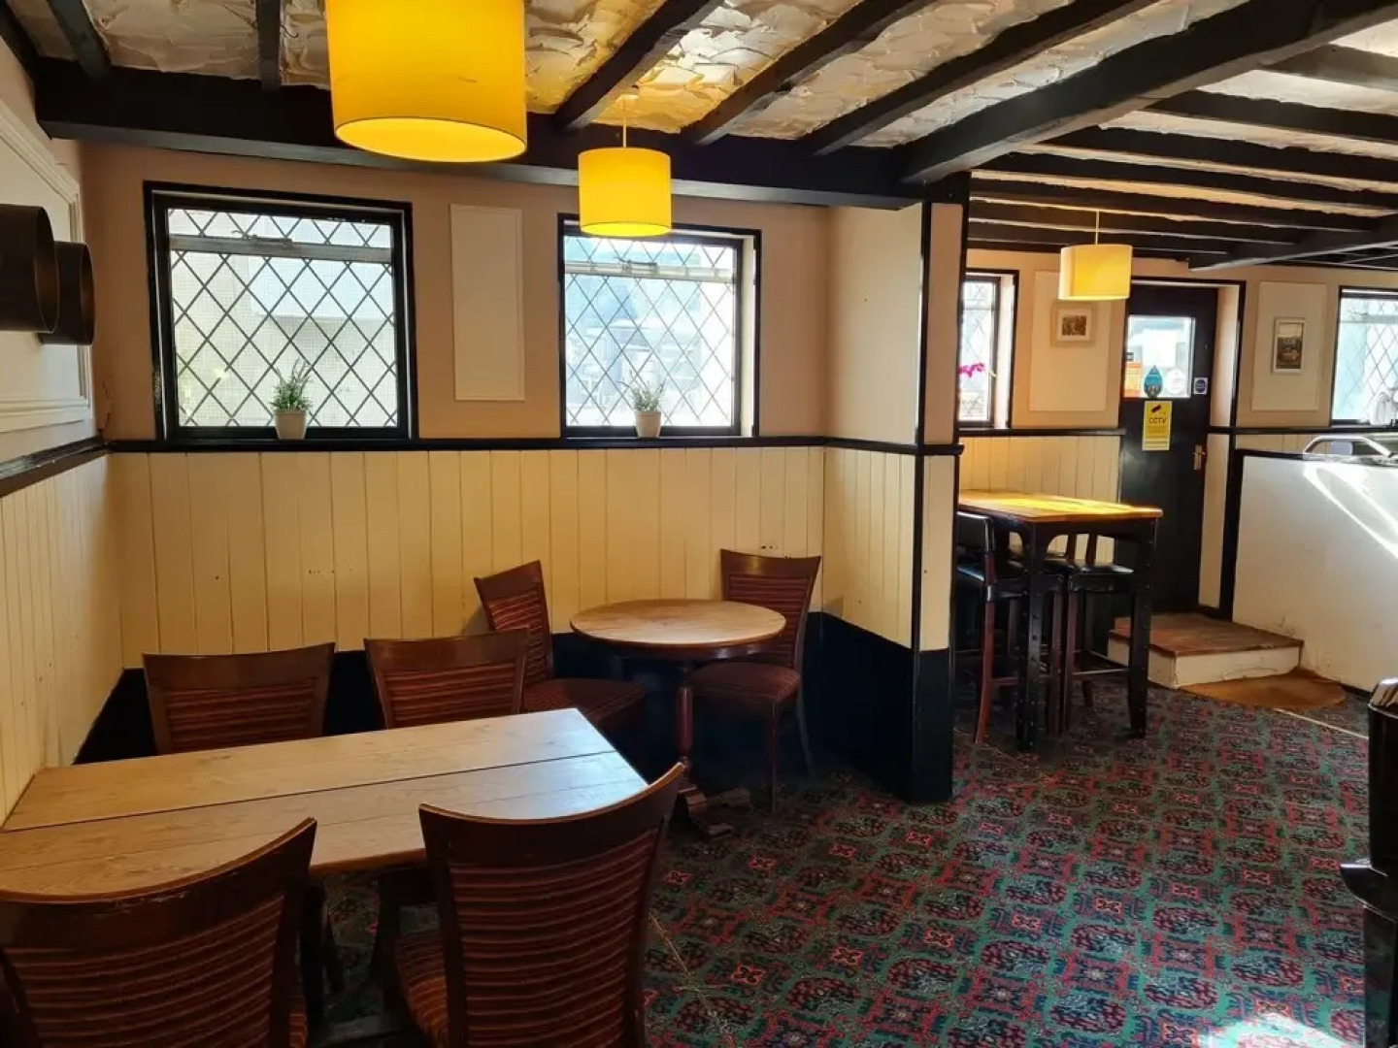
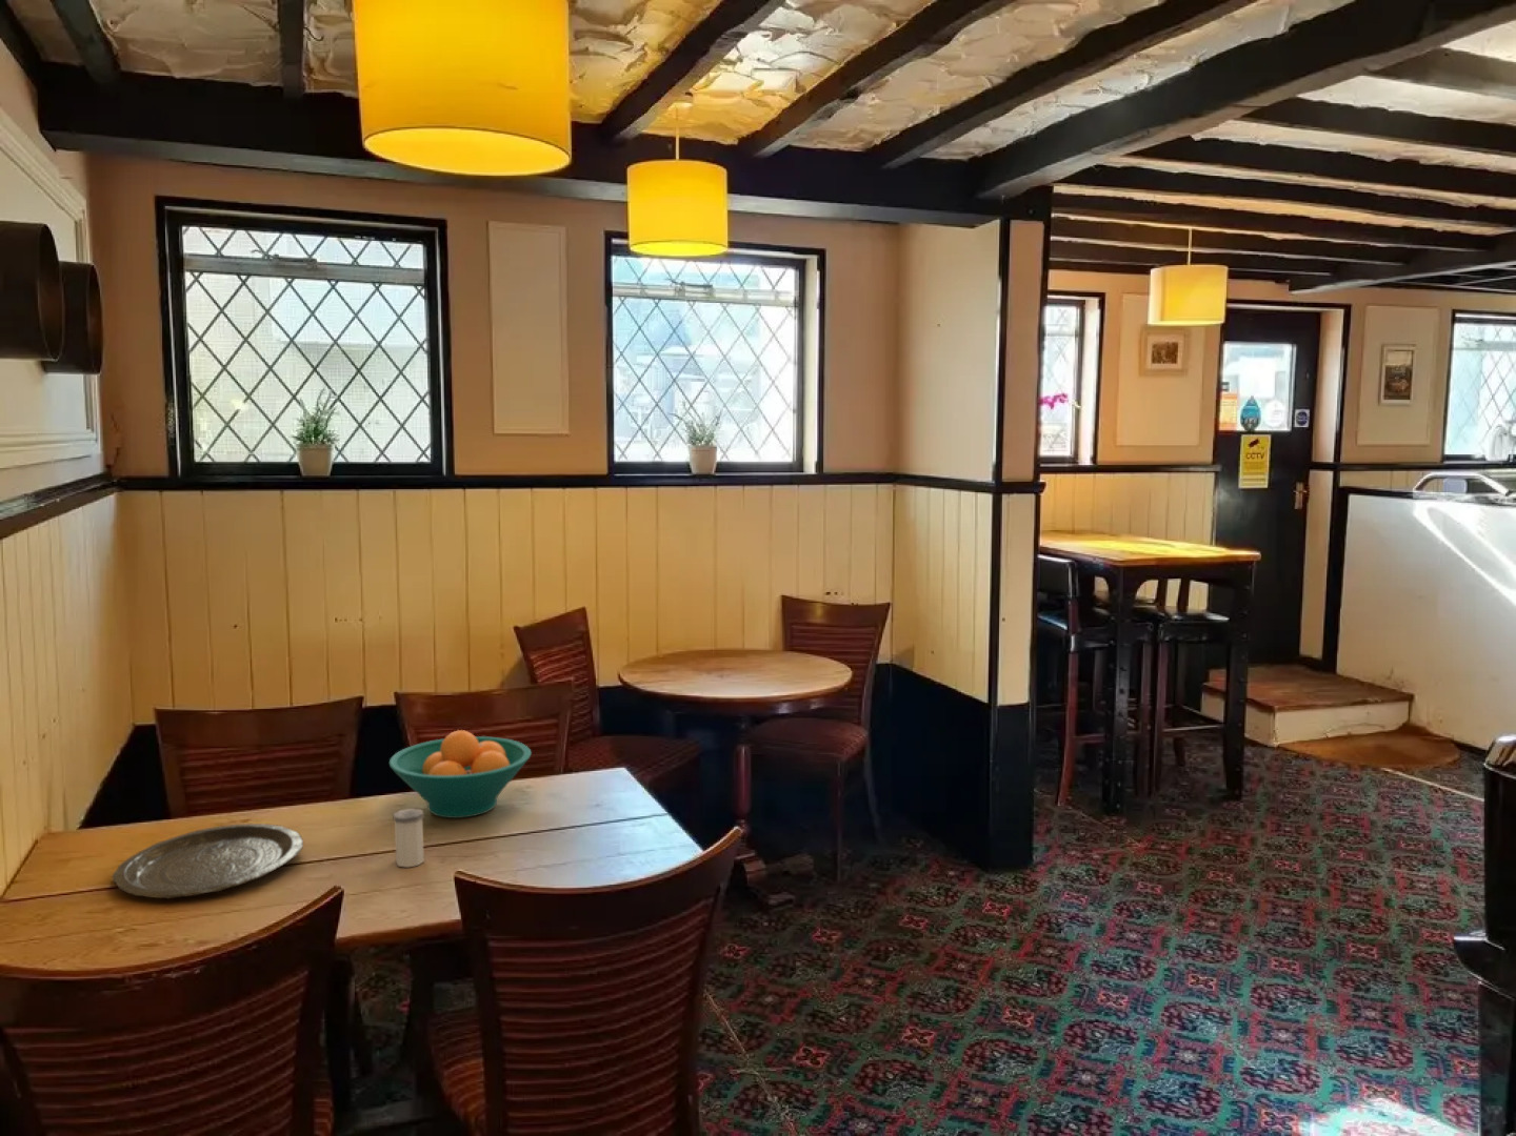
+ fruit bowl [388,729,532,820]
+ plate [111,822,304,900]
+ salt shaker [392,808,425,869]
